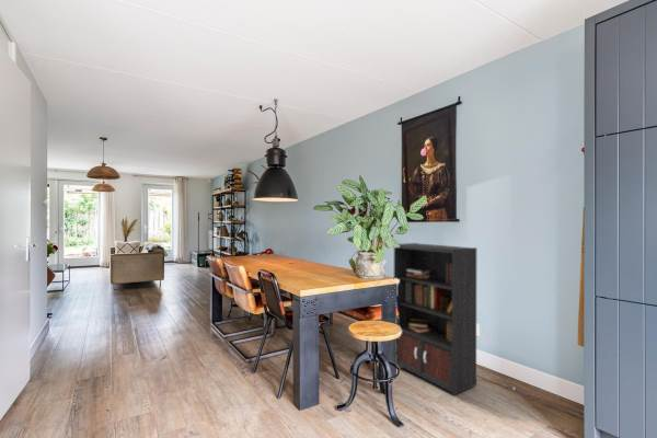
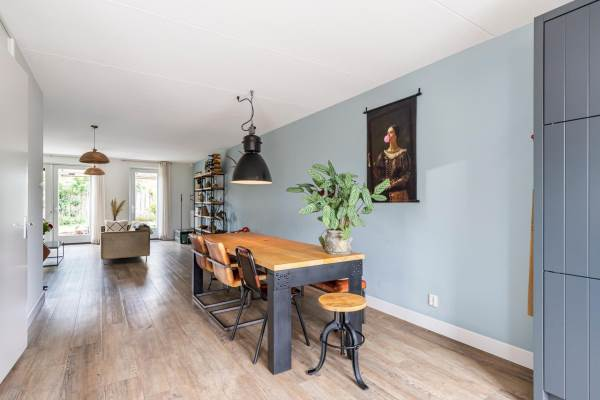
- bookcase [393,242,517,396]
